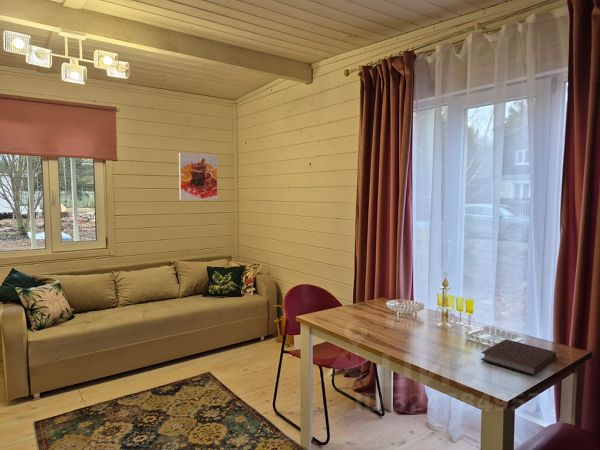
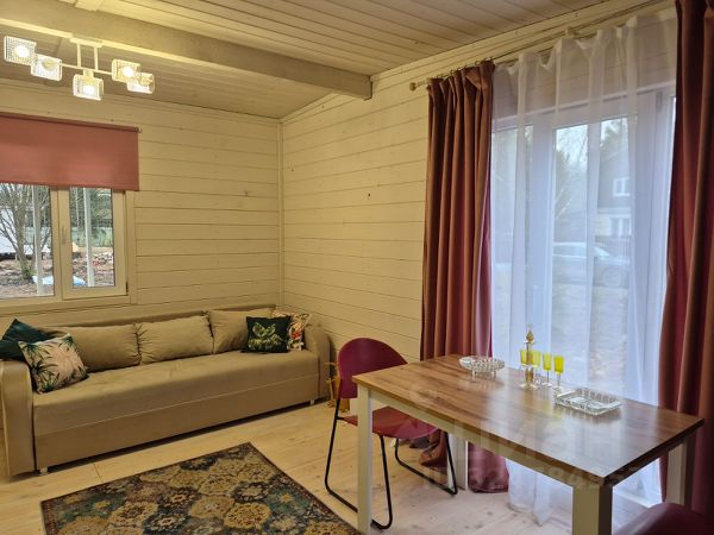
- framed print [178,152,219,201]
- notebook [480,338,557,376]
